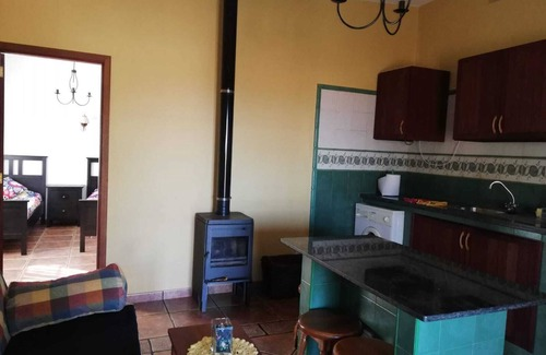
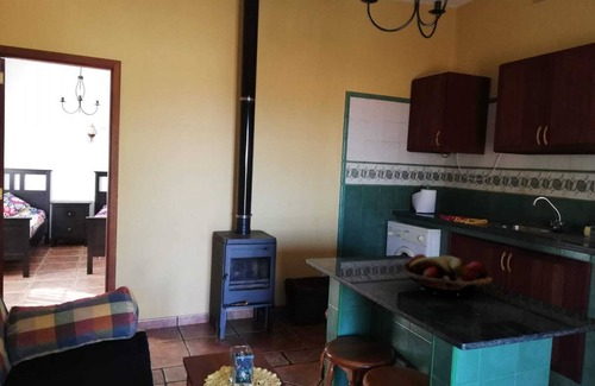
+ fruit basket [402,253,494,296]
